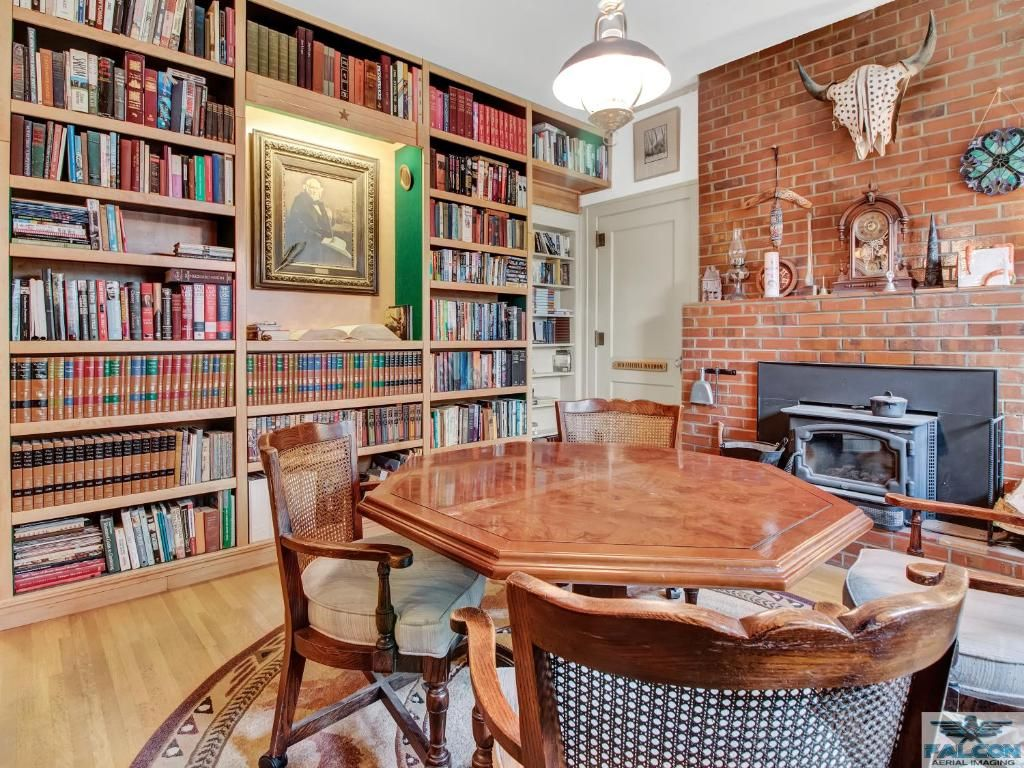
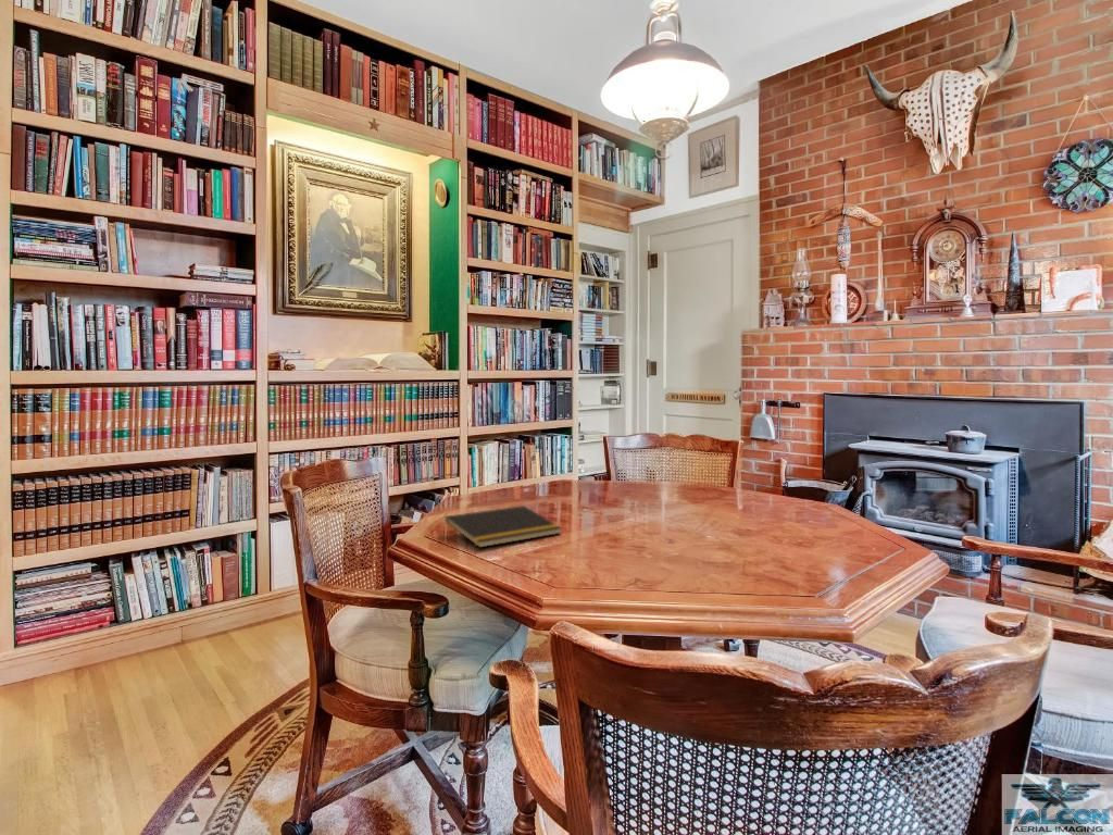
+ notepad [442,504,563,549]
